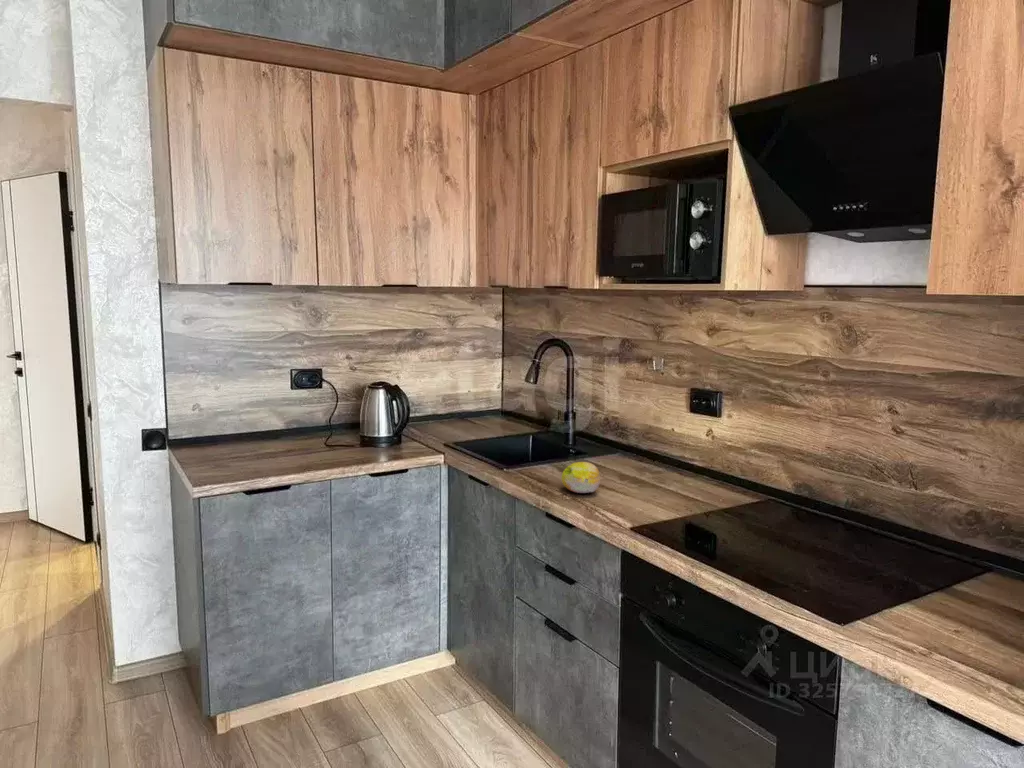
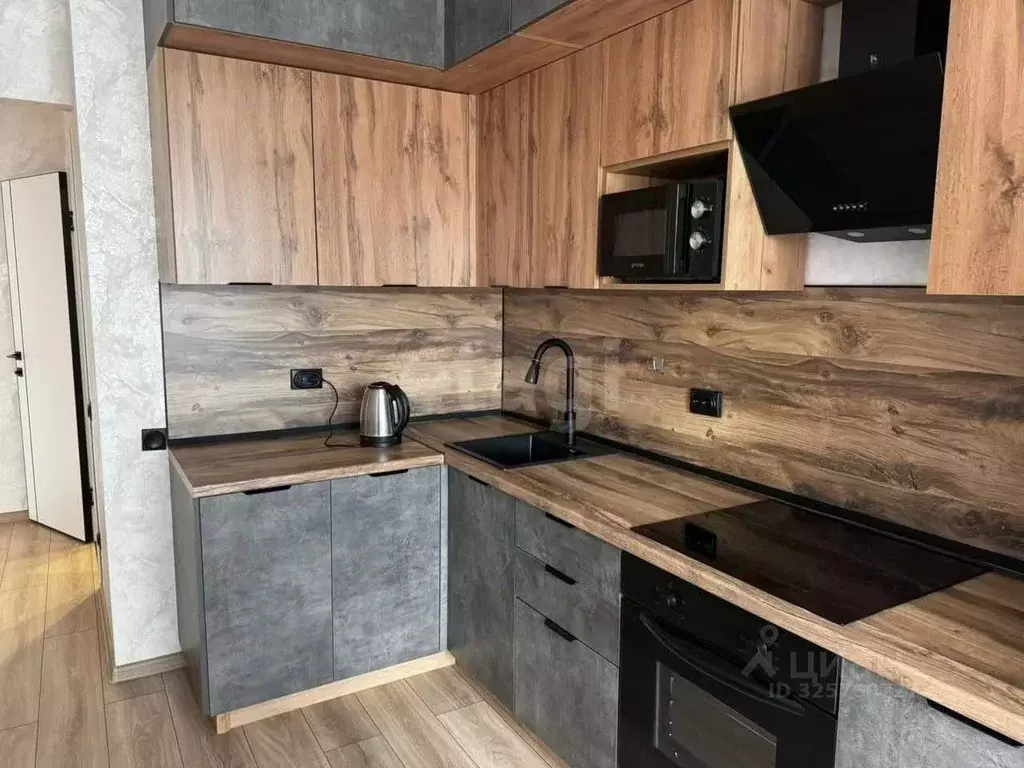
- fruit [560,461,601,494]
